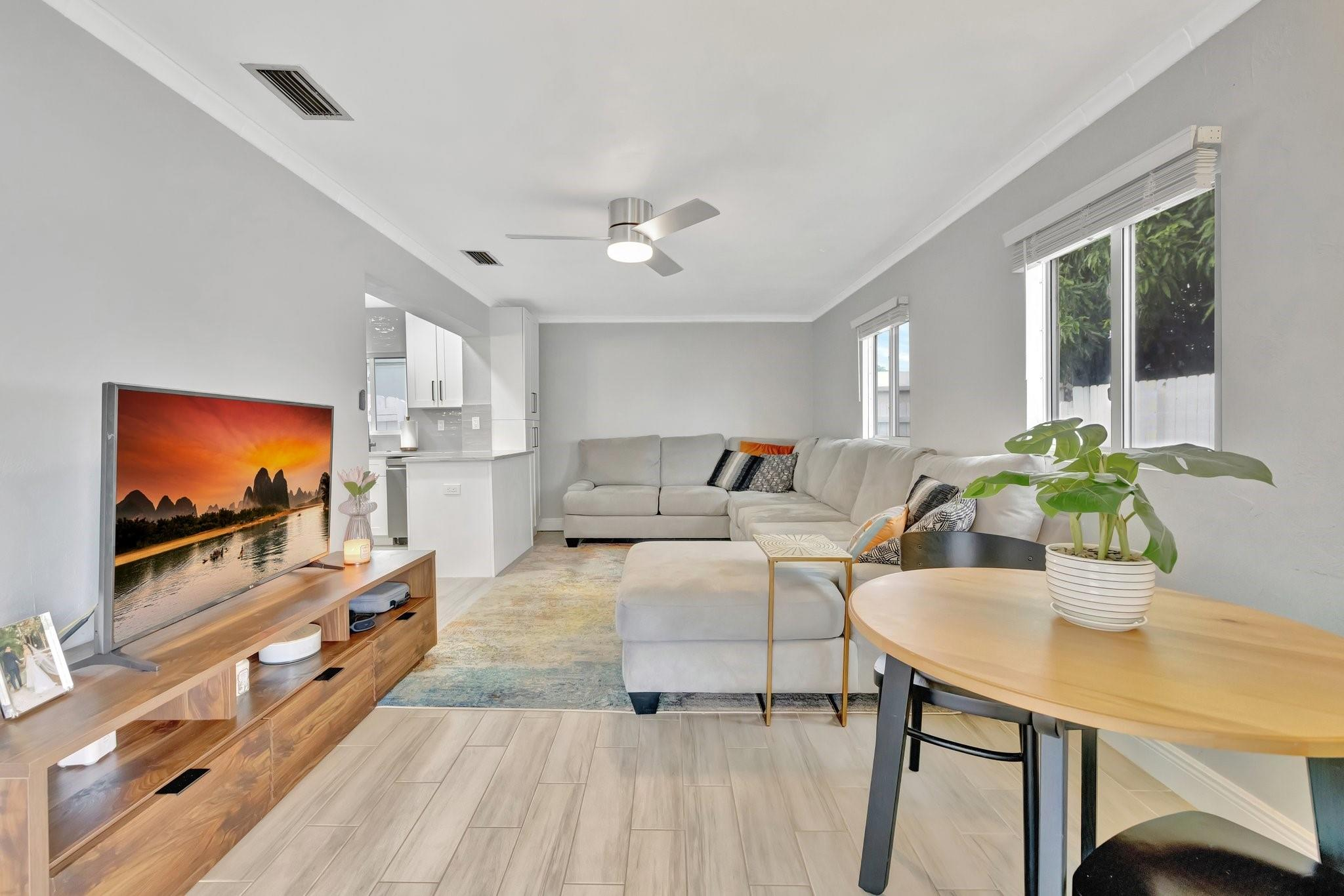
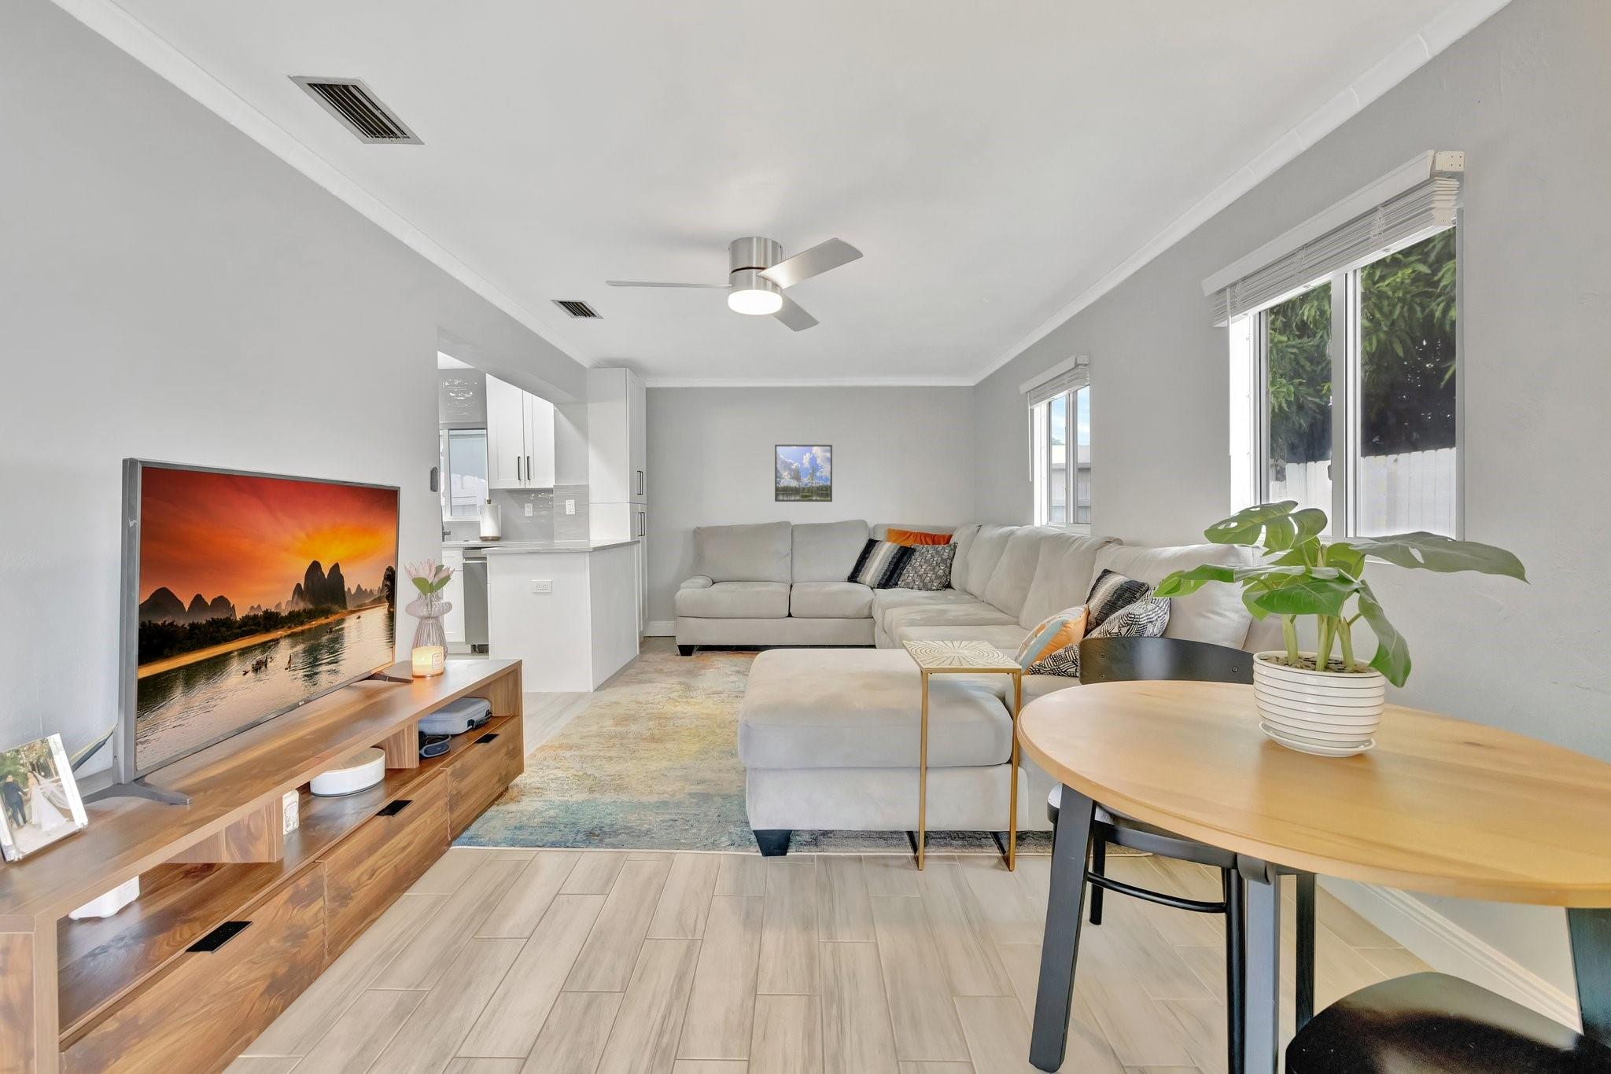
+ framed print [774,444,833,502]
